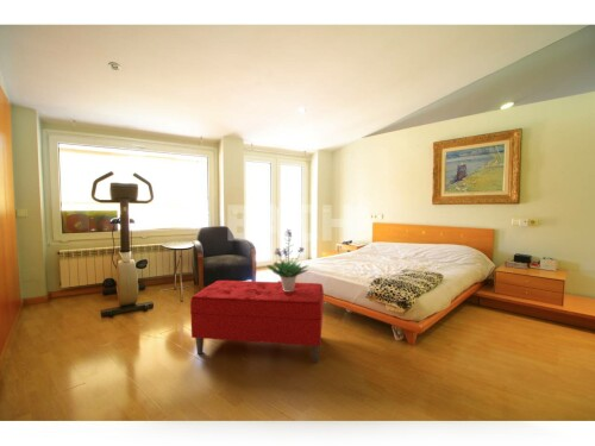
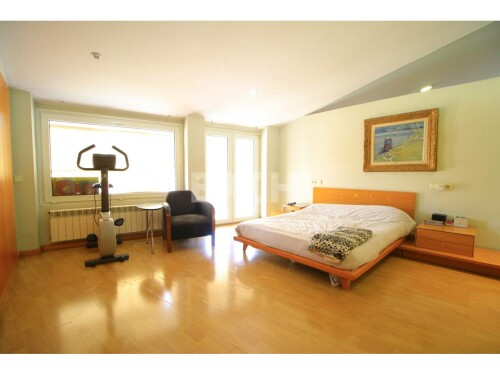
- potted plant [265,228,309,291]
- bench [189,279,325,364]
